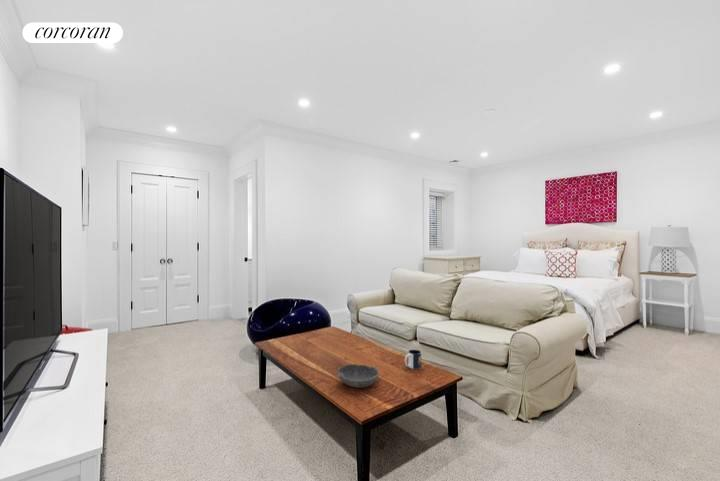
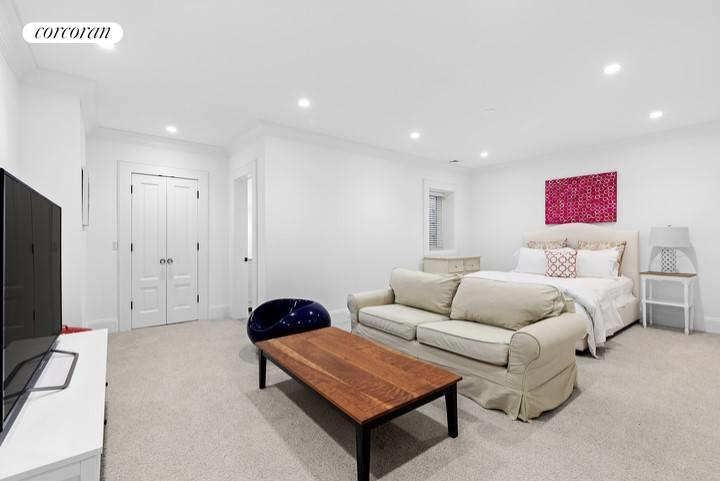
- bowl [335,363,380,389]
- mug [404,349,422,370]
